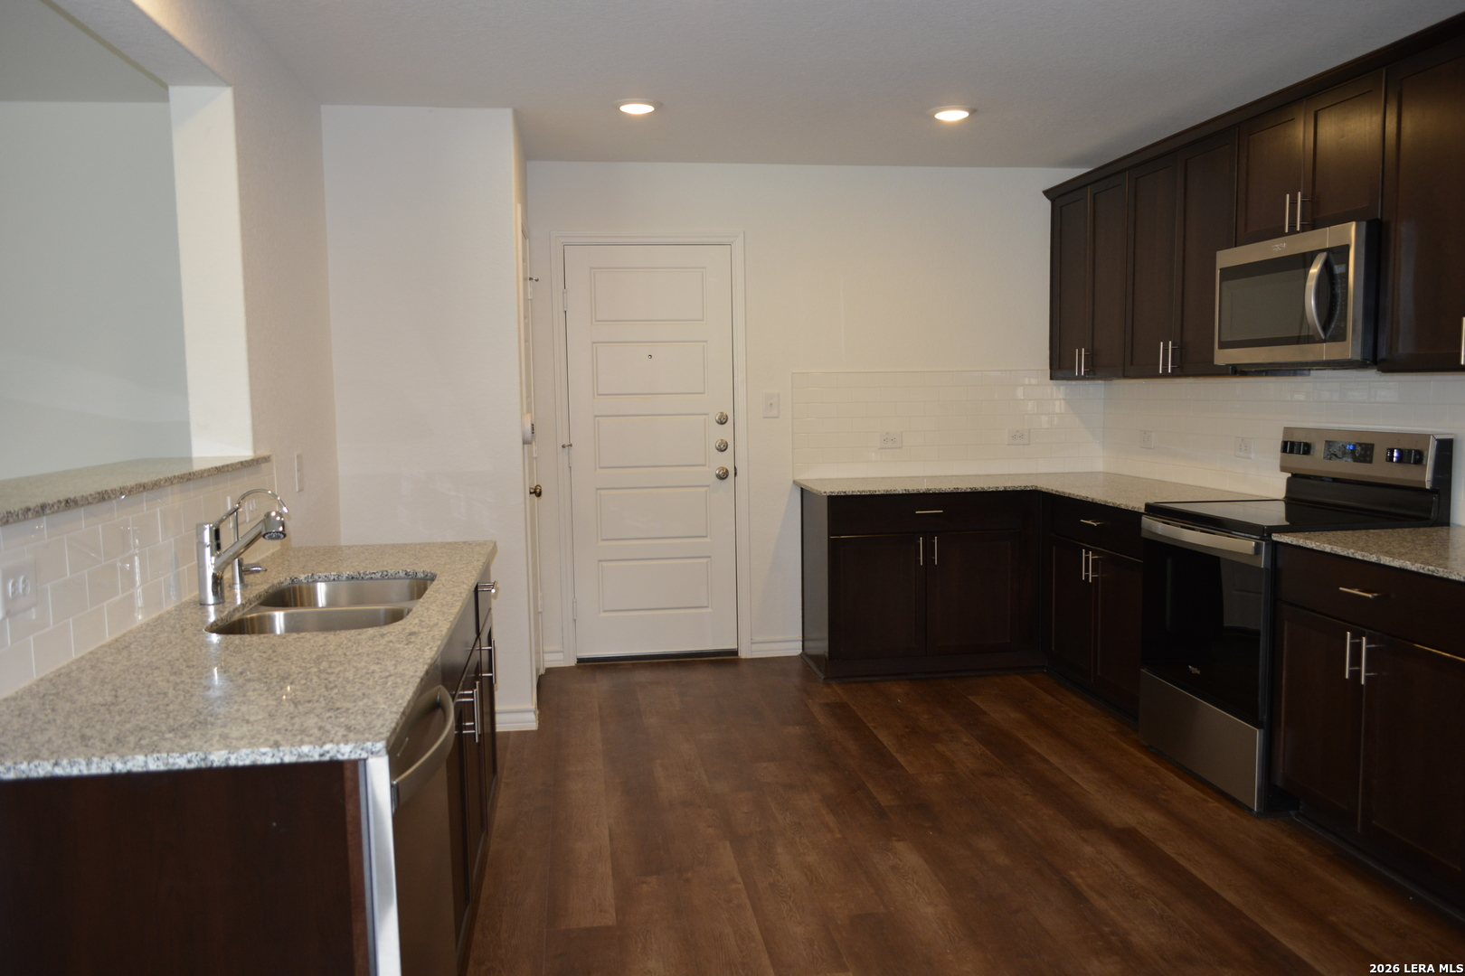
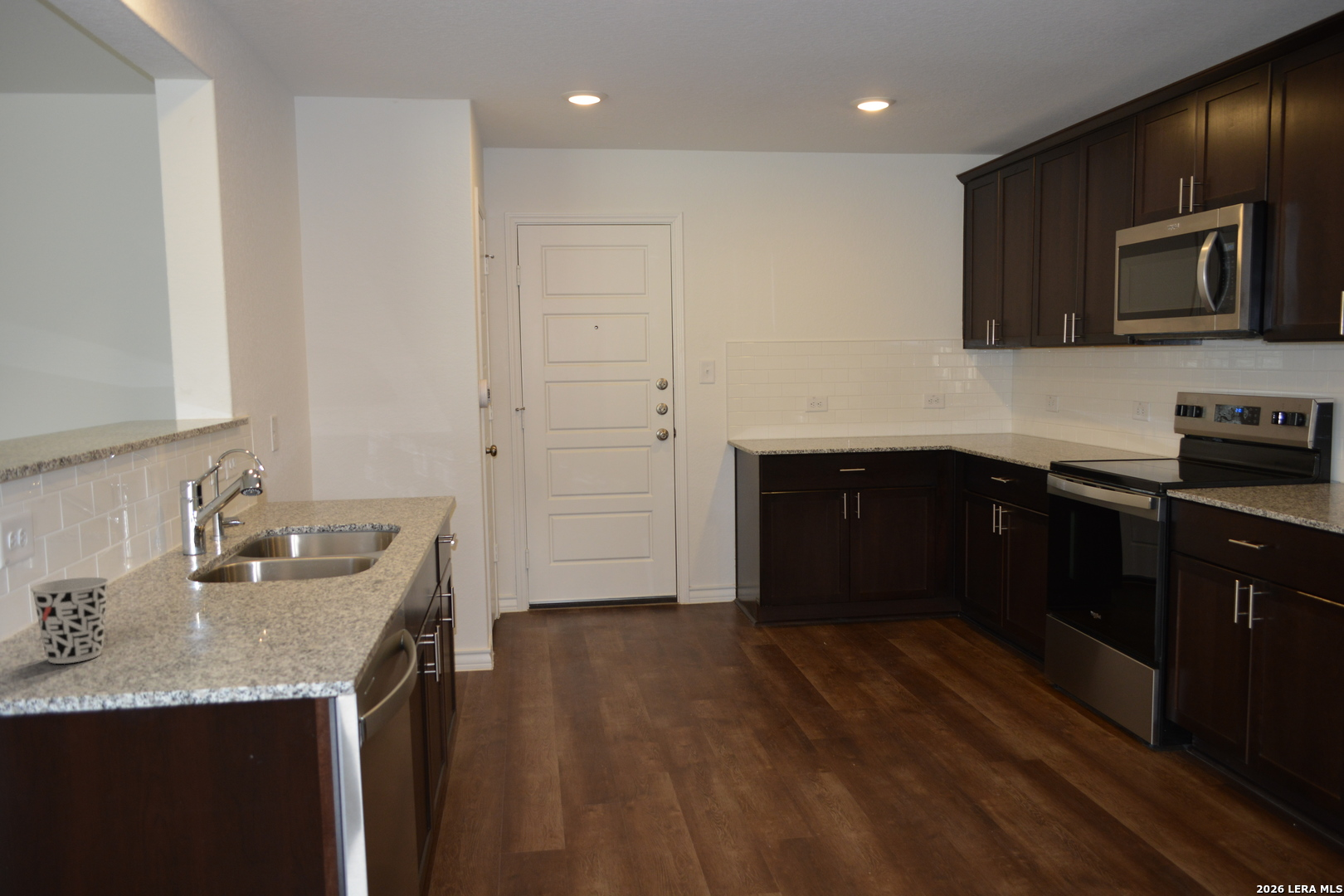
+ cup [30,577,110,665]
